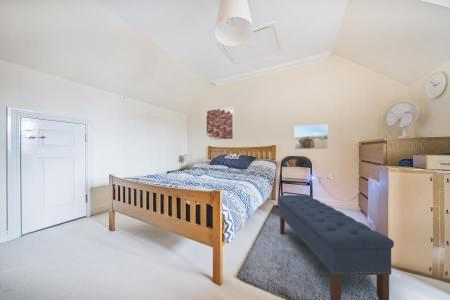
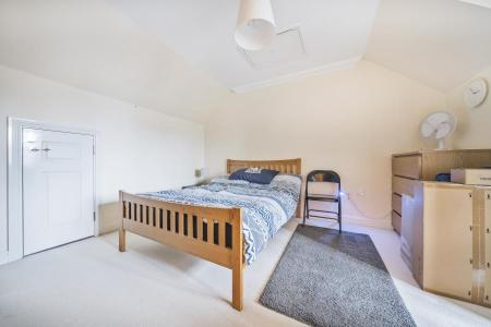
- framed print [294,123,329,150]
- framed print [205,106,235,141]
- bench [277,194,395,300]
